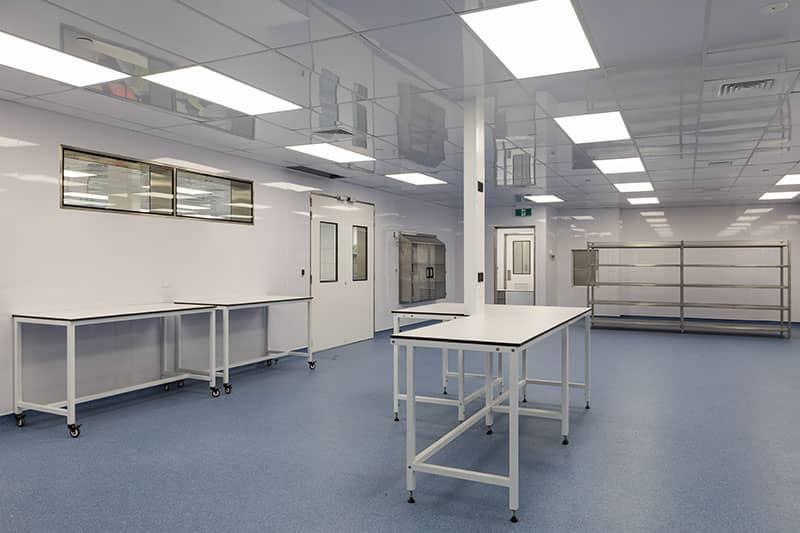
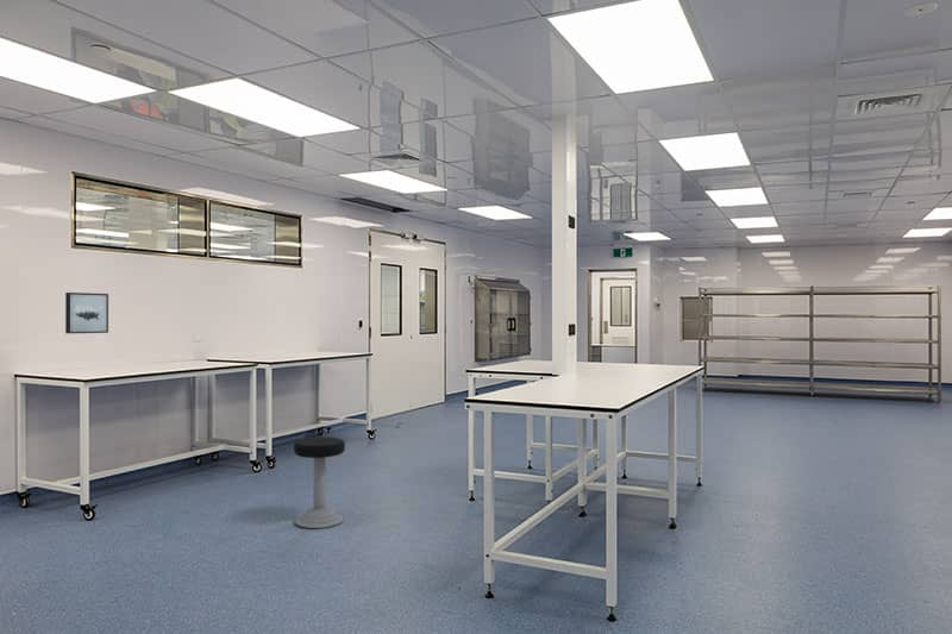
+ stool [293,437,346,529]
+ wall art [64,291,109,334]
